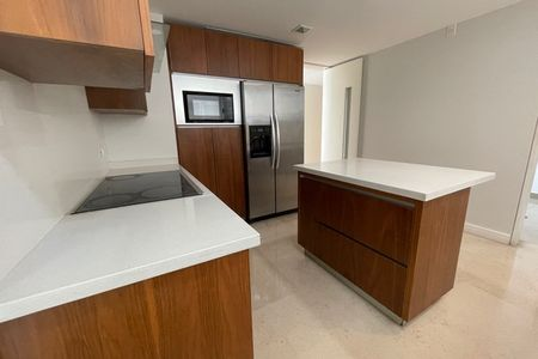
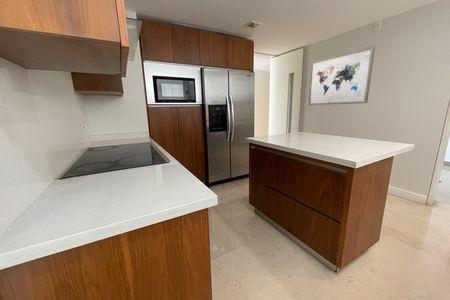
+ wall art [307,45,376,106]
